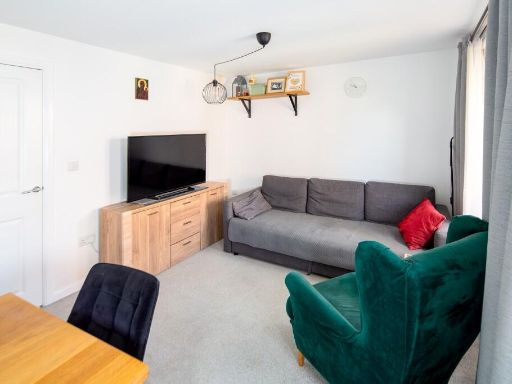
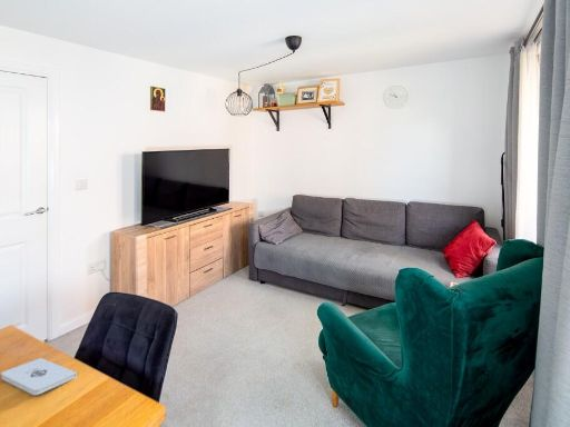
+ notepad [0,357,78,396]
